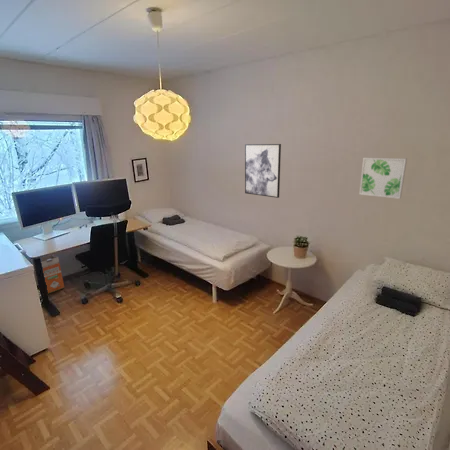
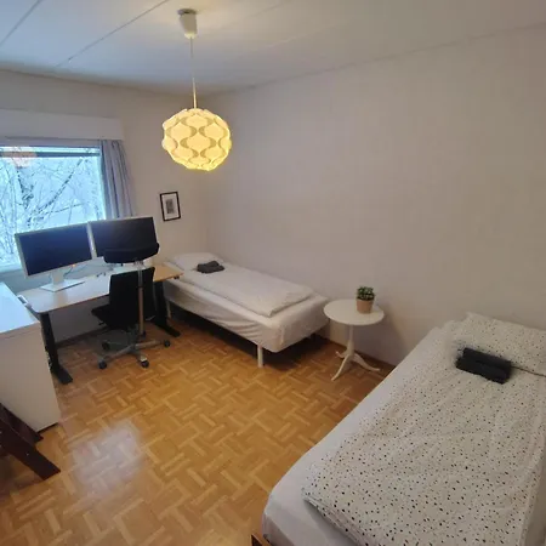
- wall art [244,143,282,199]
- wall art [358,157,408,200]
- waste bin [40,254,65,295]
